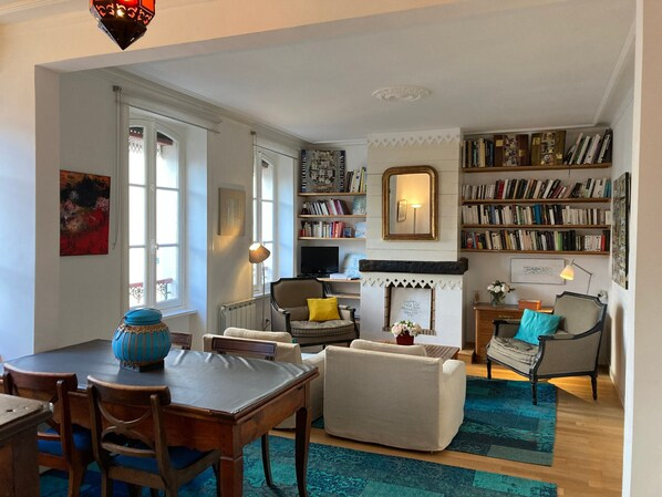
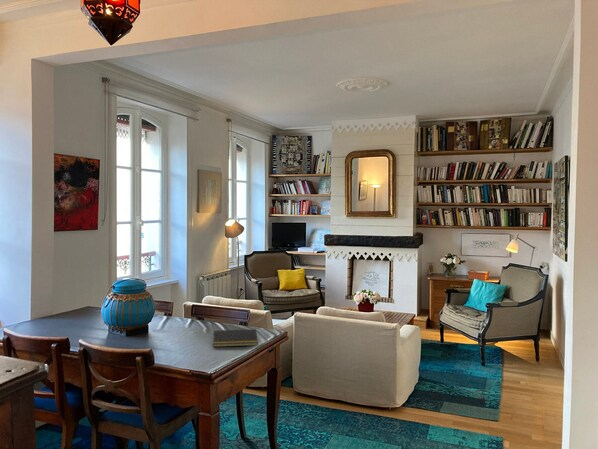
+ notepad [212,328,259,348]
